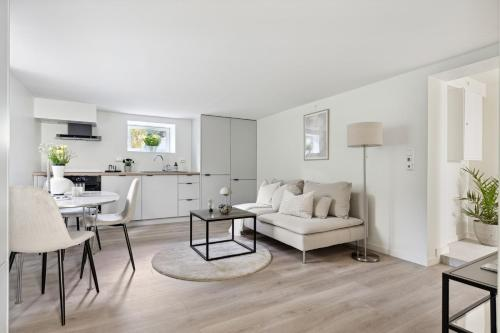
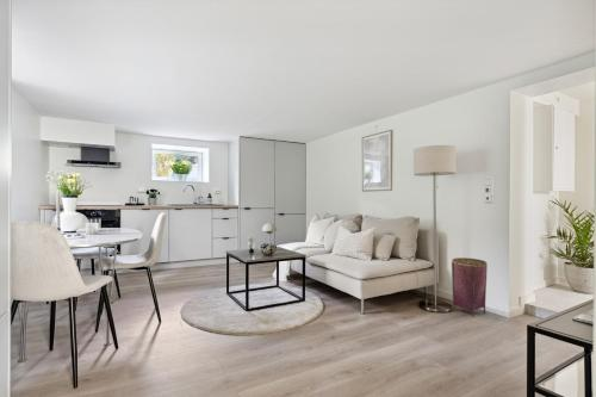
+ woven basket [451,256,489,318]
